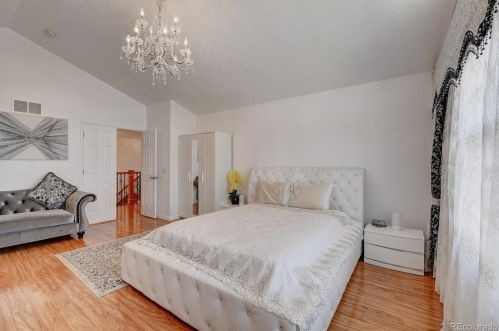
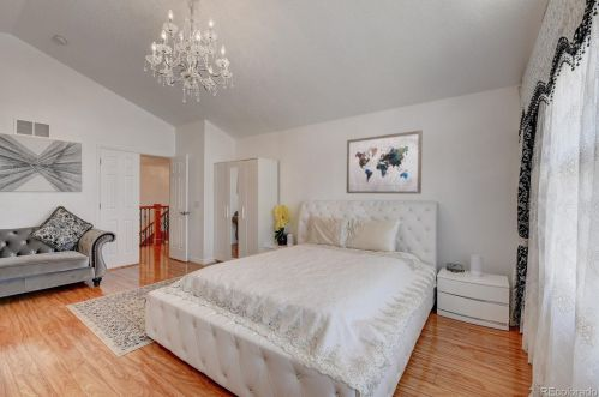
+ wall art [346,130,424,196]
